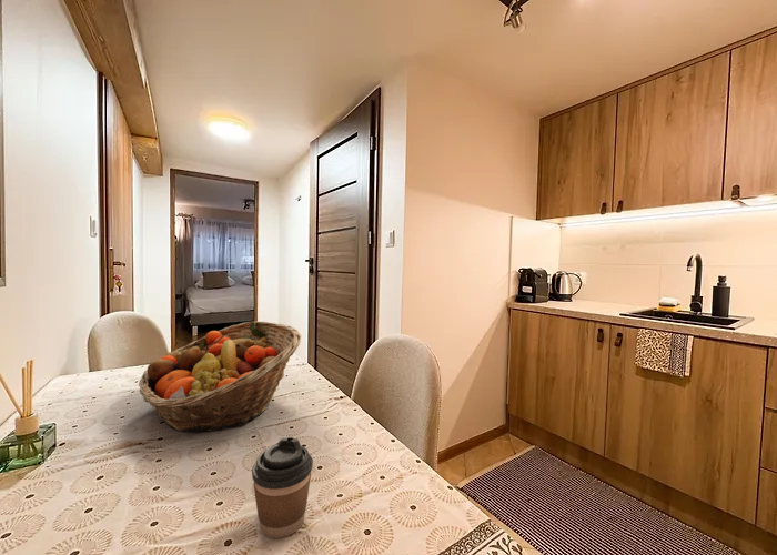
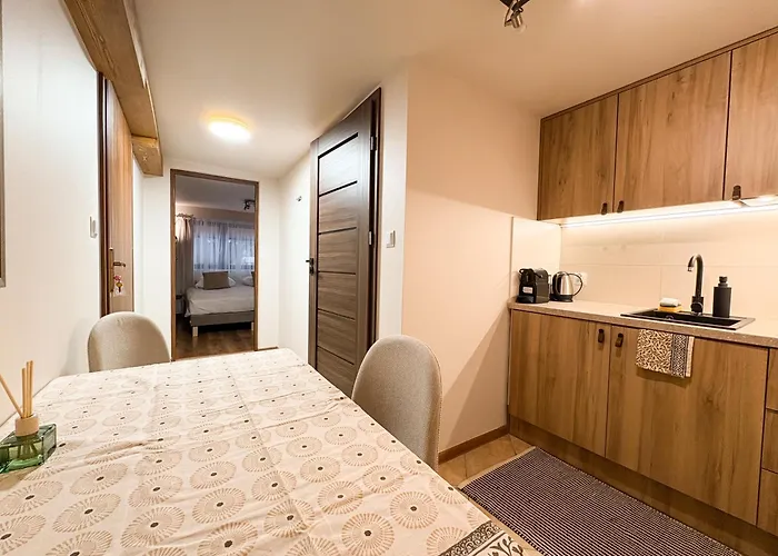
- fruit basket [138,320,302,433]
- coffee cup [251,436,314,539]
